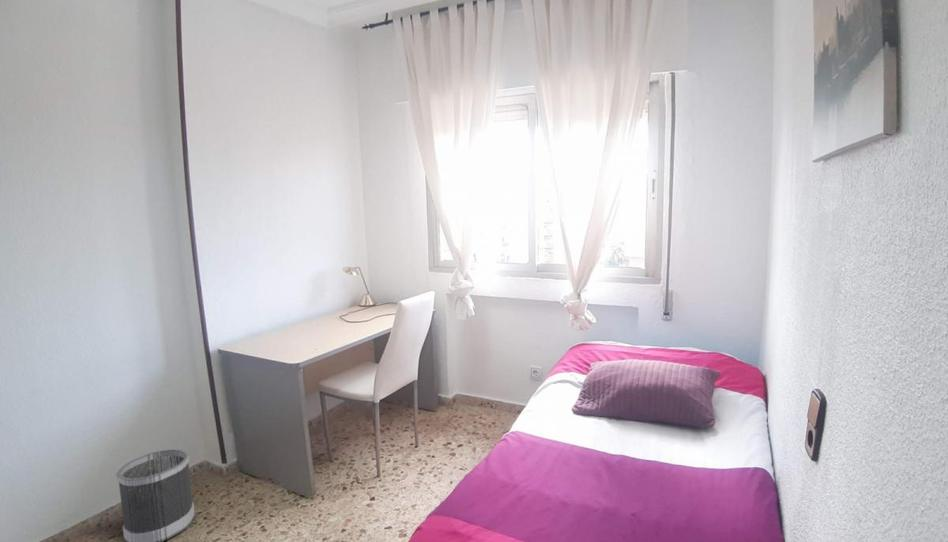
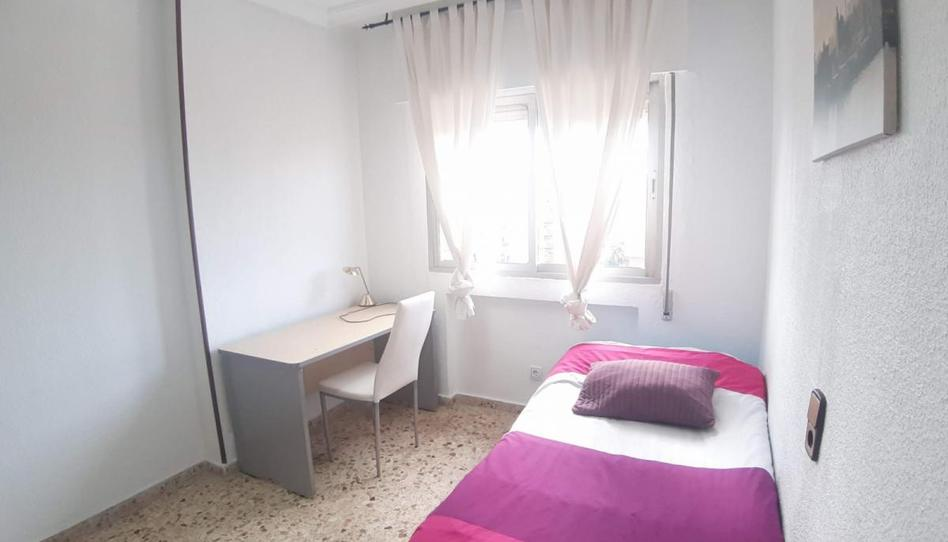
- wastebasket [115,448,196,542]
